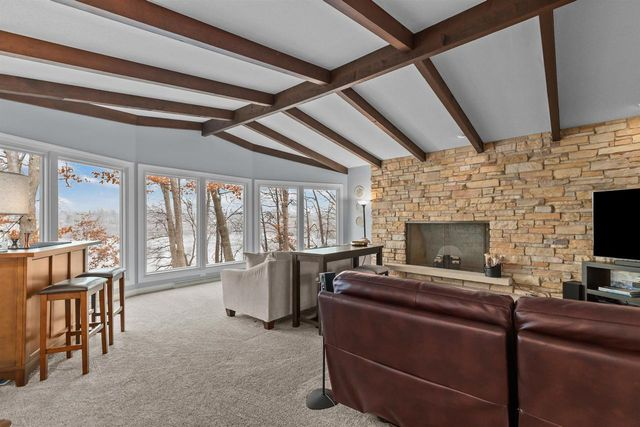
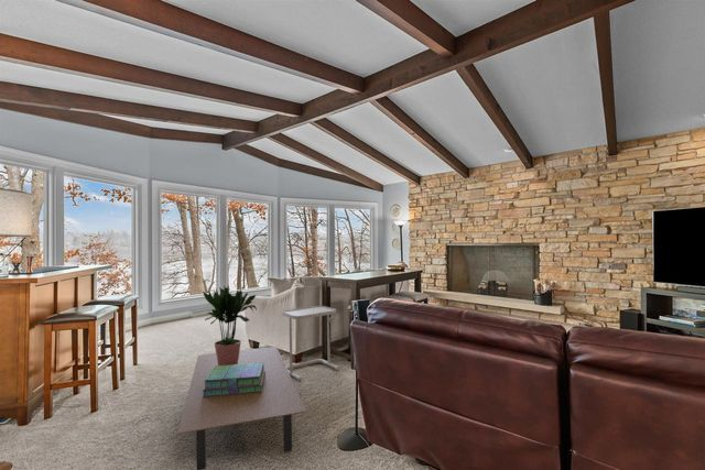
+ stack of books [203,363,265,396]
+ side table [281,305,340,382]
+ coffee table [176,346,307,470]
+ potted plant [202,285,258,365]
